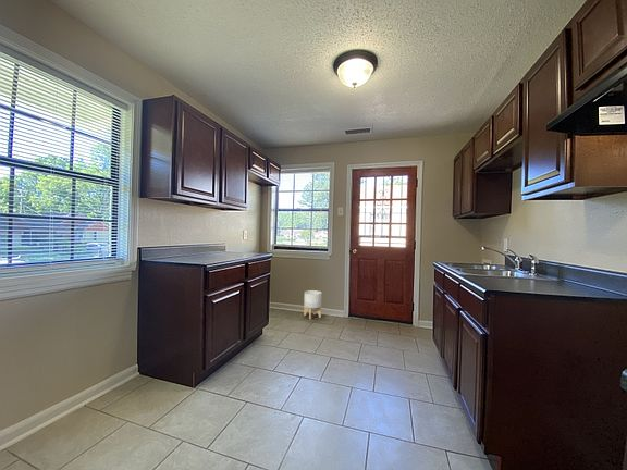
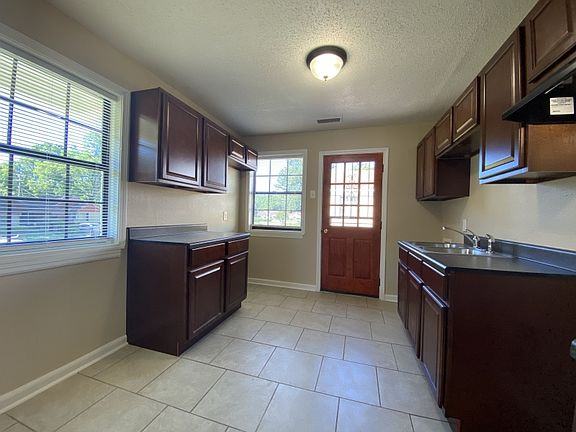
- planter [303,289,323,320]
